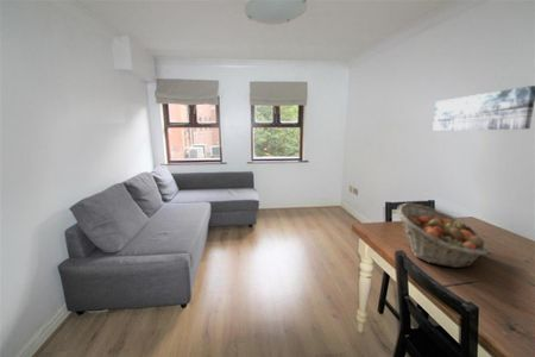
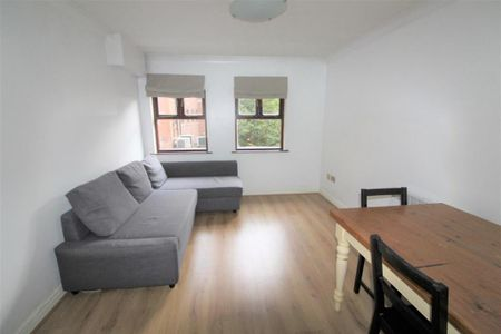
- wall art [432,84,535,132]
- fruit basket [396,202,489,269]
